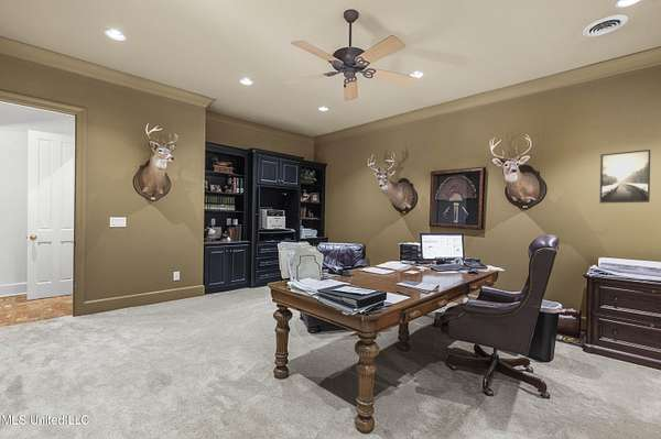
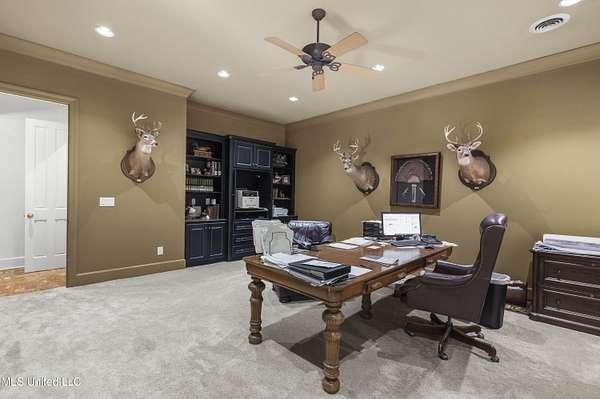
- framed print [598,149,651,205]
